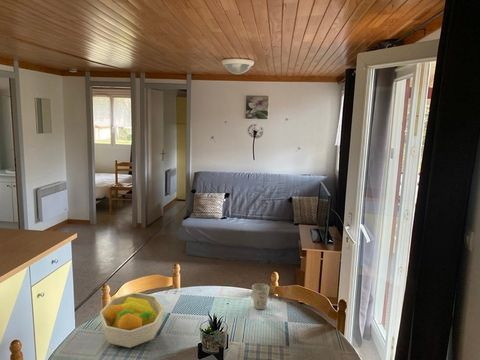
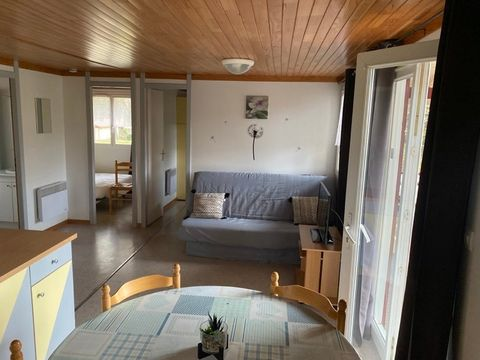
- fruit bowl [99,291,165,349]
- mug [251,282,270,310]
